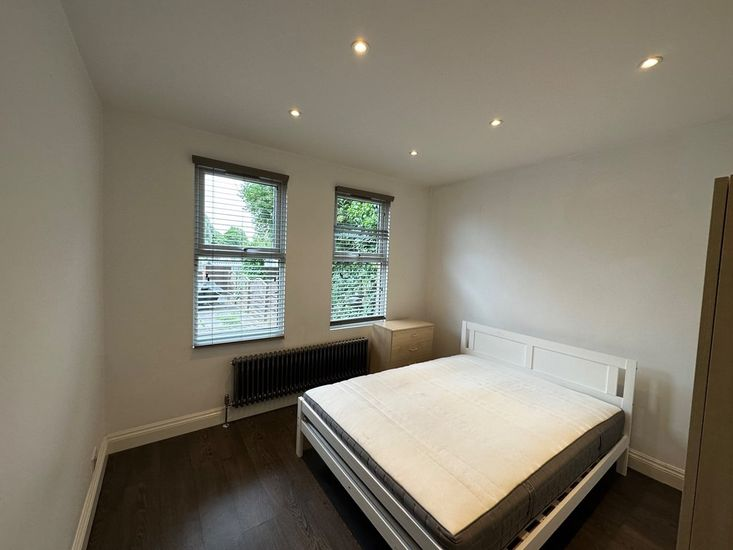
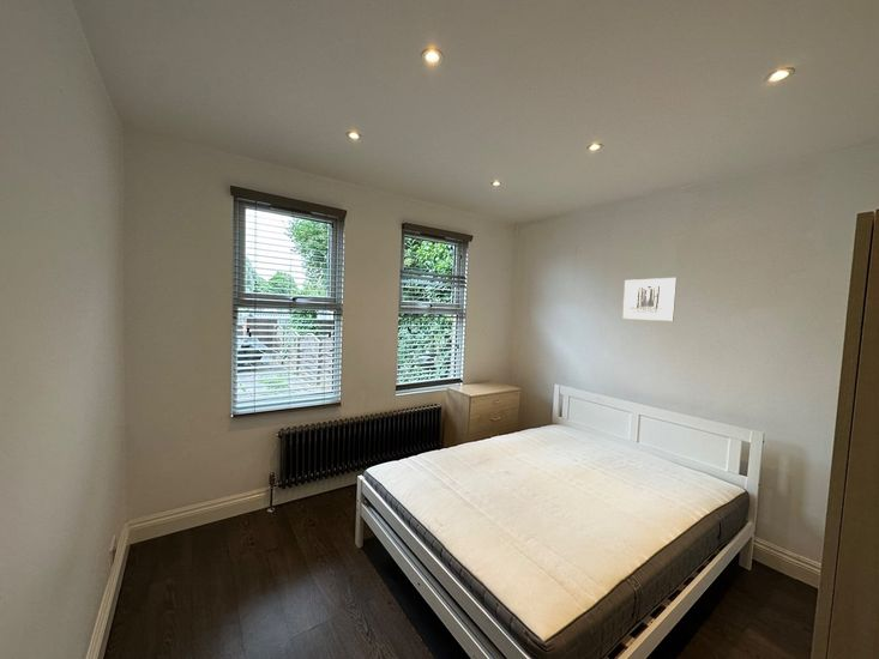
+ wall art [621,277,678,322]
